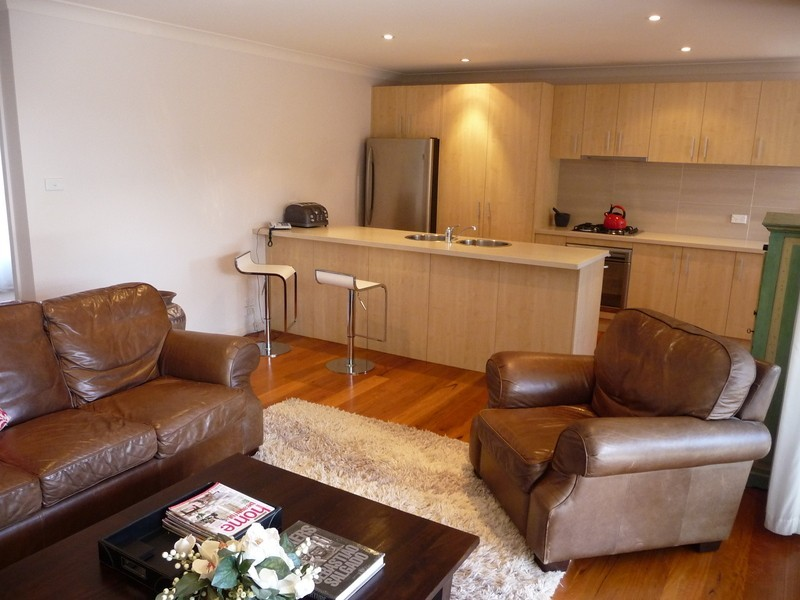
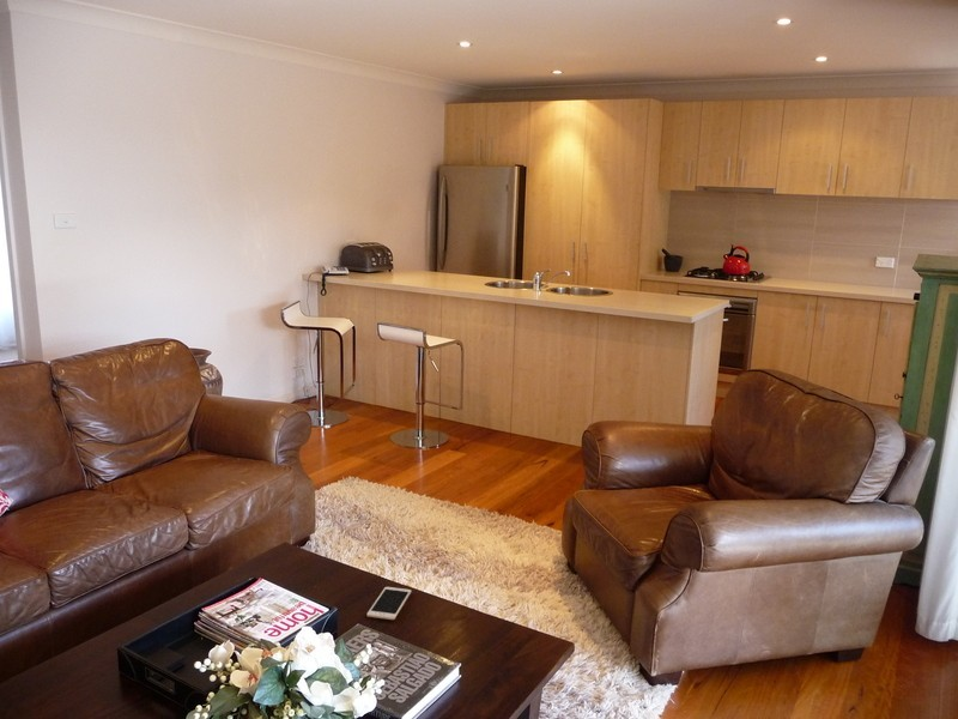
+ cell phone [365,586,412,621]
